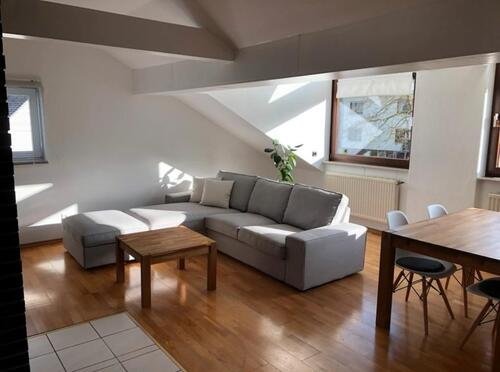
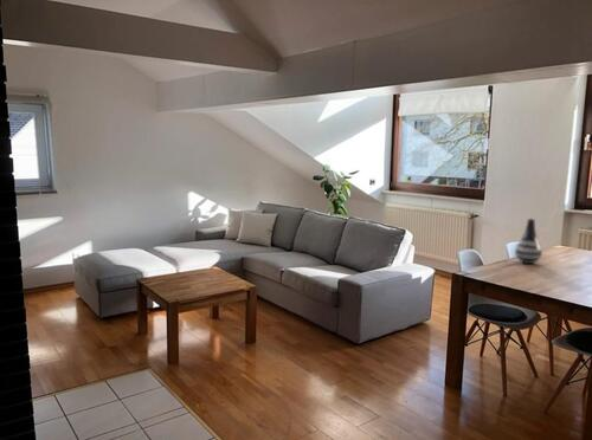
+ vase [514,218,543,265]
